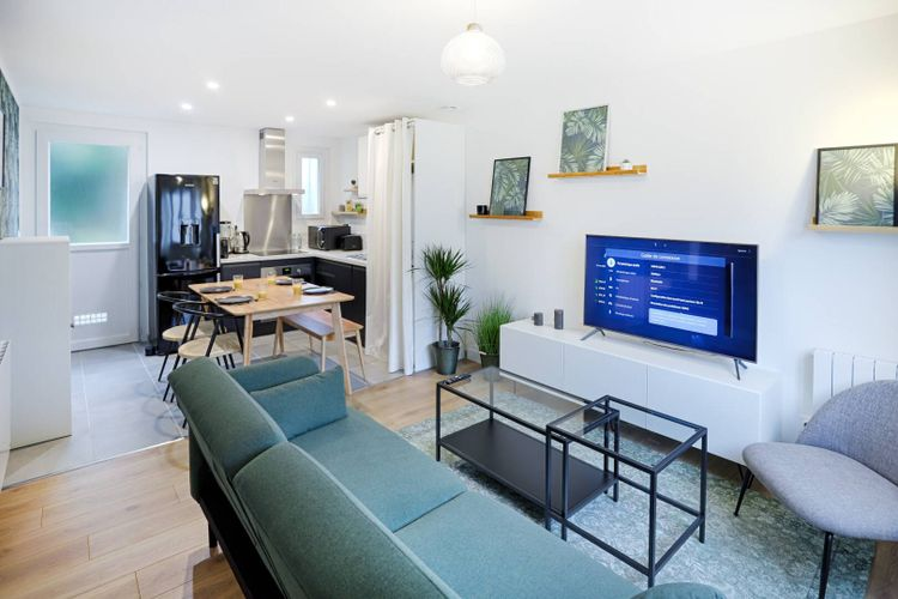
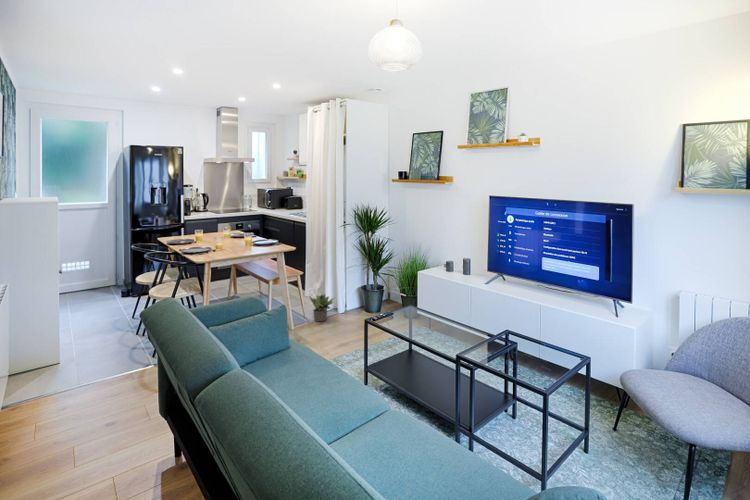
+ potted plant [309,293,335,323]
